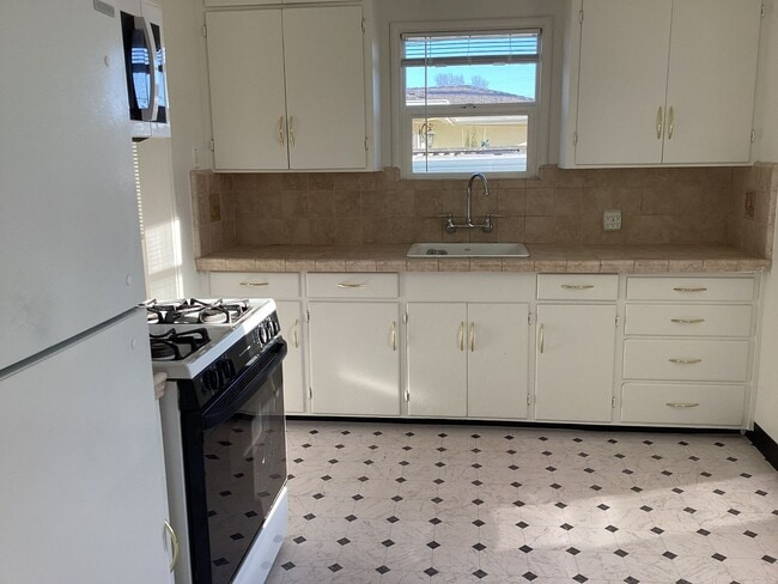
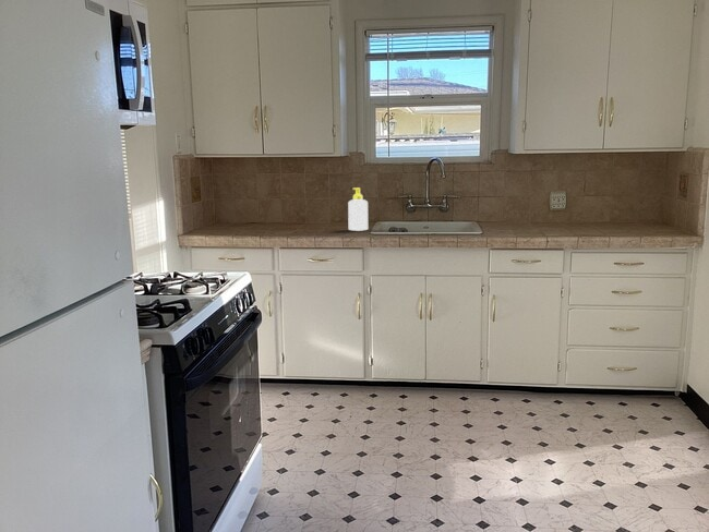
+ soap bottle [347,186,369,232]
